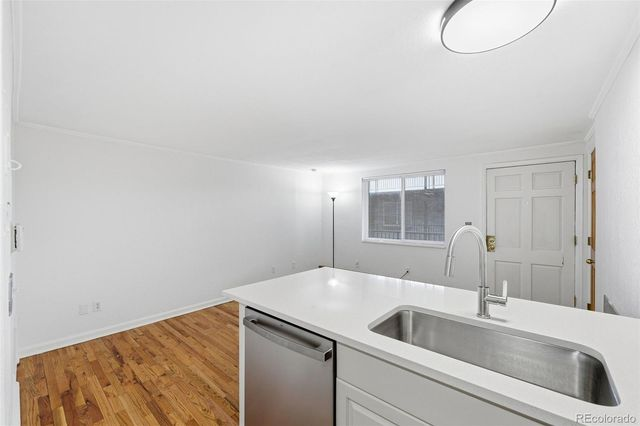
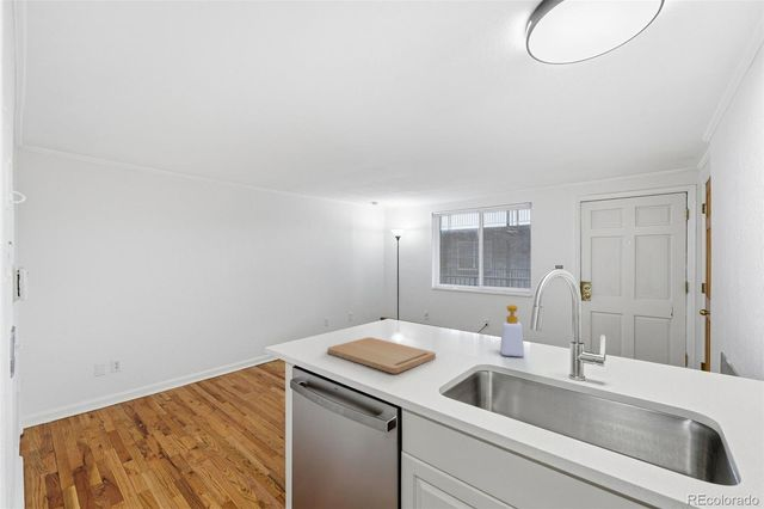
+ soap bottle [499,303,525,357]
+ cutting board [326,336,437,375]
